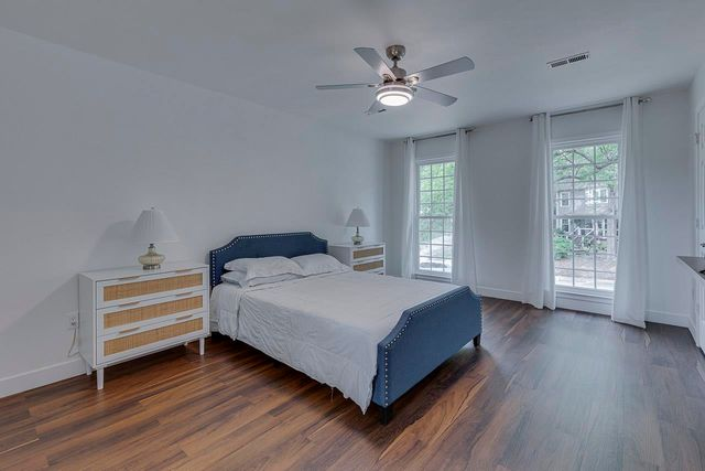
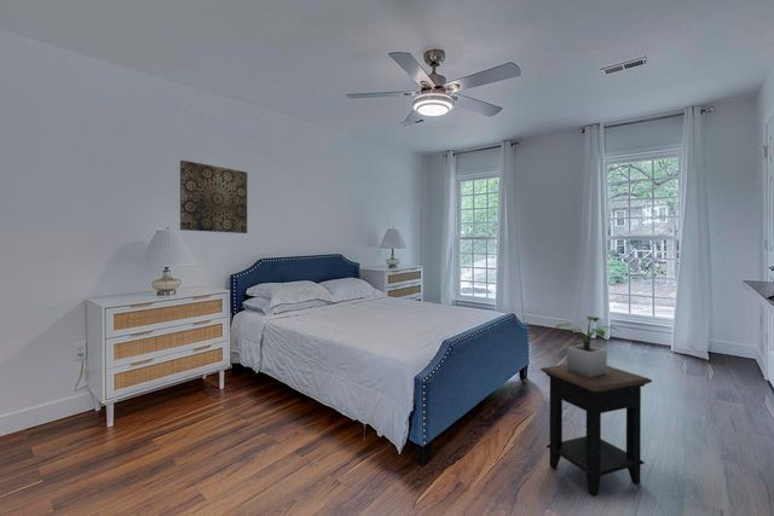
+ side table [539,364,653,498]
+ wall art [179,160,248,234]
+ potted plant [553,315,620,377]
